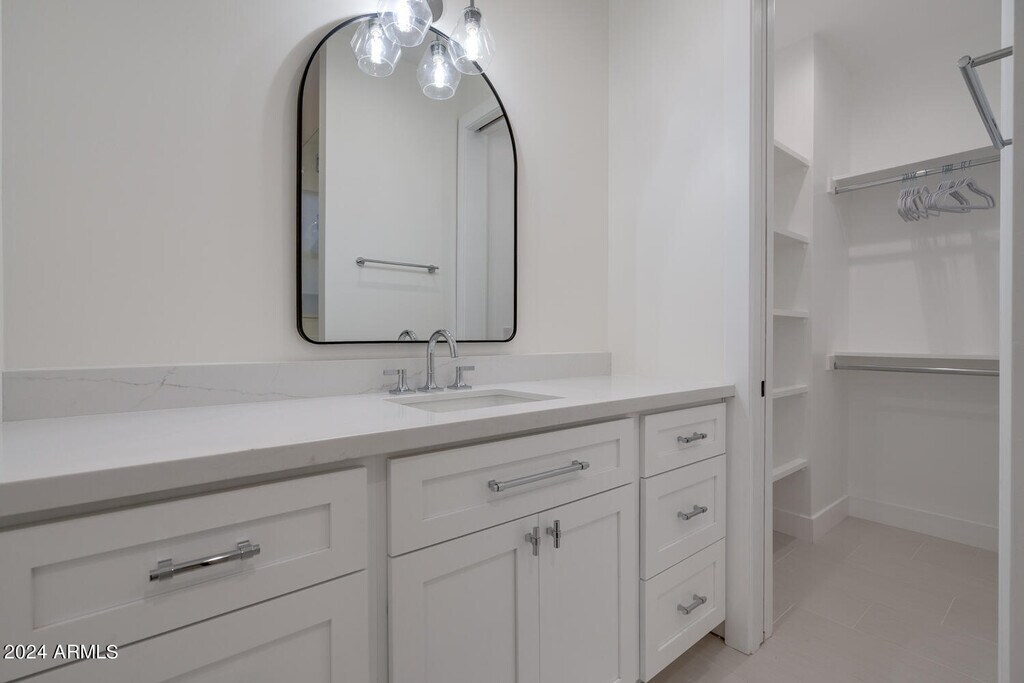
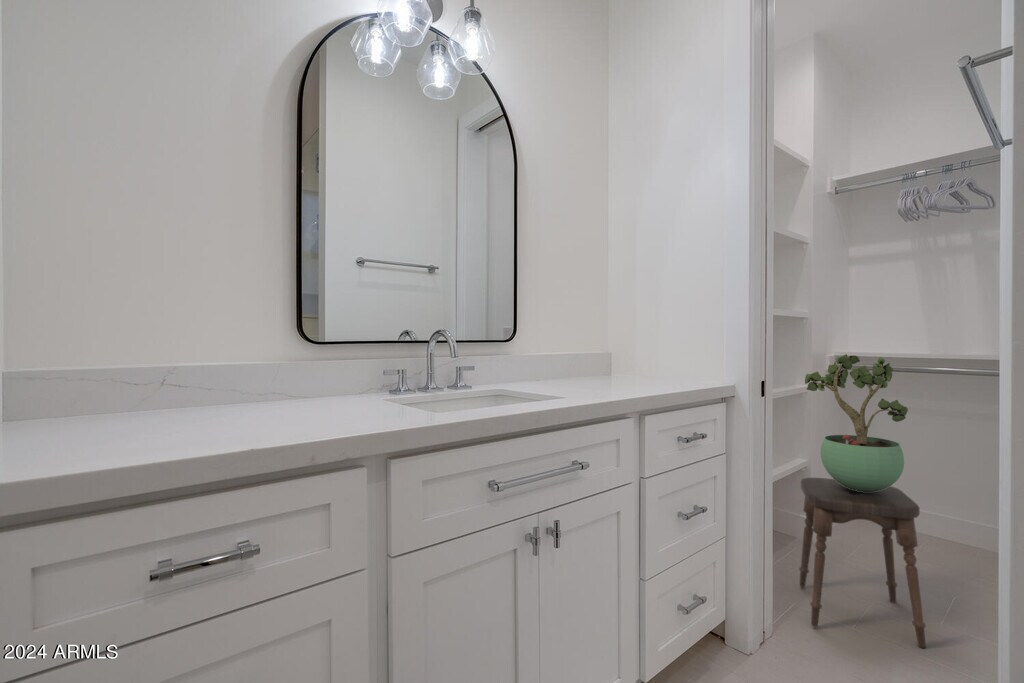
+ stool [798,477,927,649]
+ potted plant [804,353,909,492]
